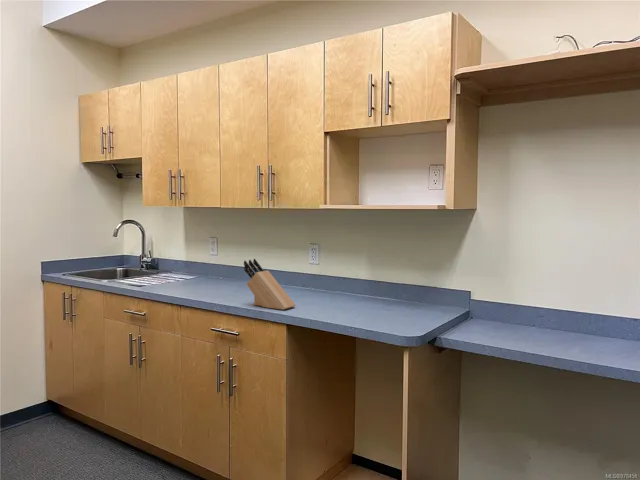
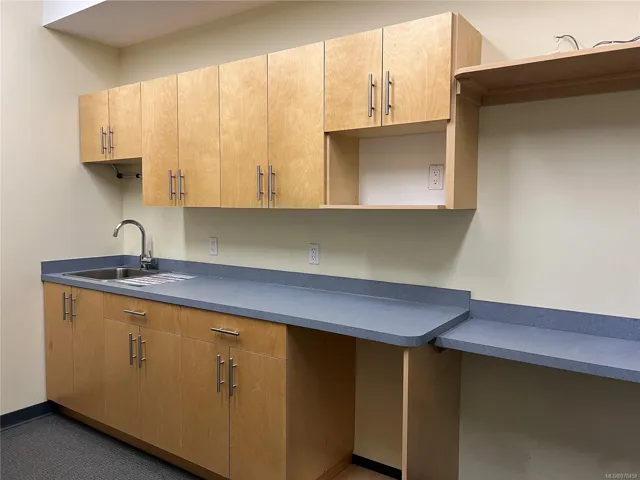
- knife block [243,258,296,311]
